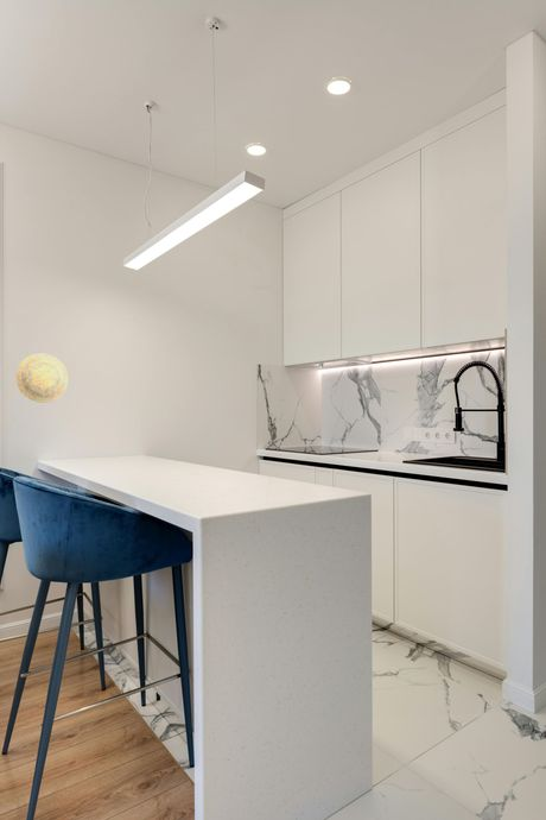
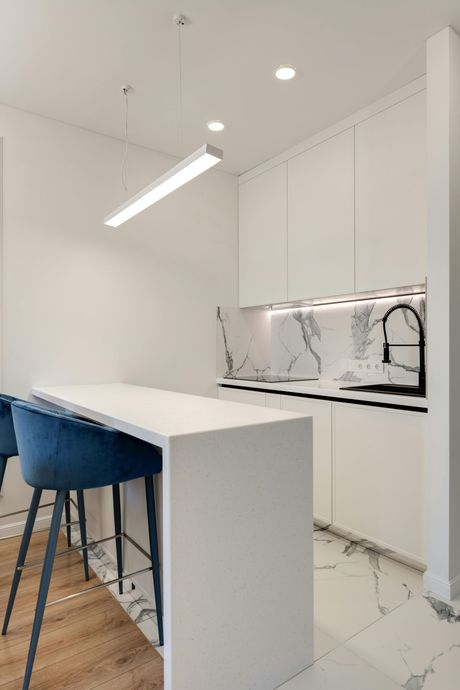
- decorative plate [15,353,69,403]
